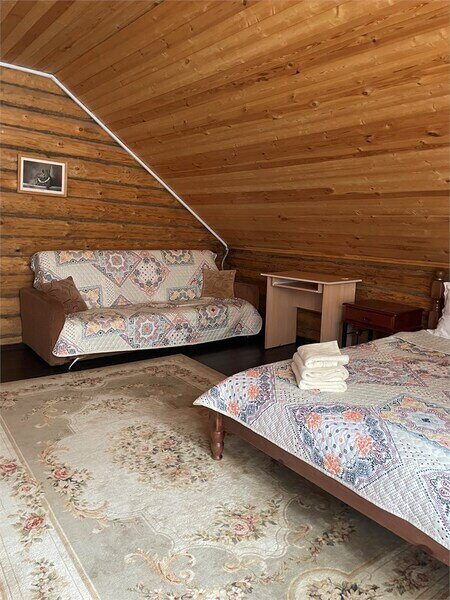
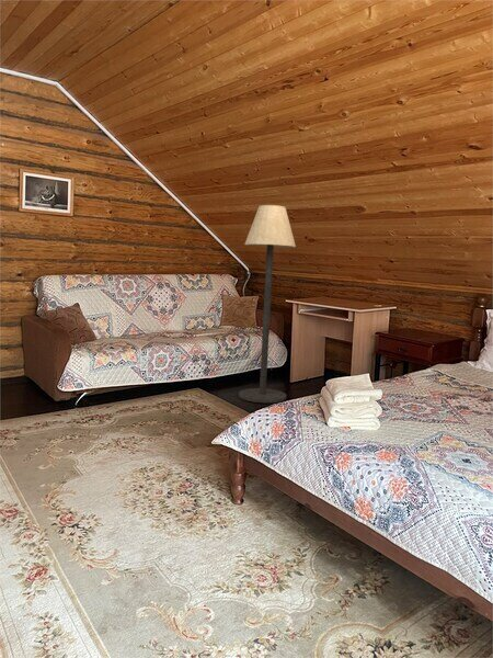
+ floor lamp [238,204,297,404]
